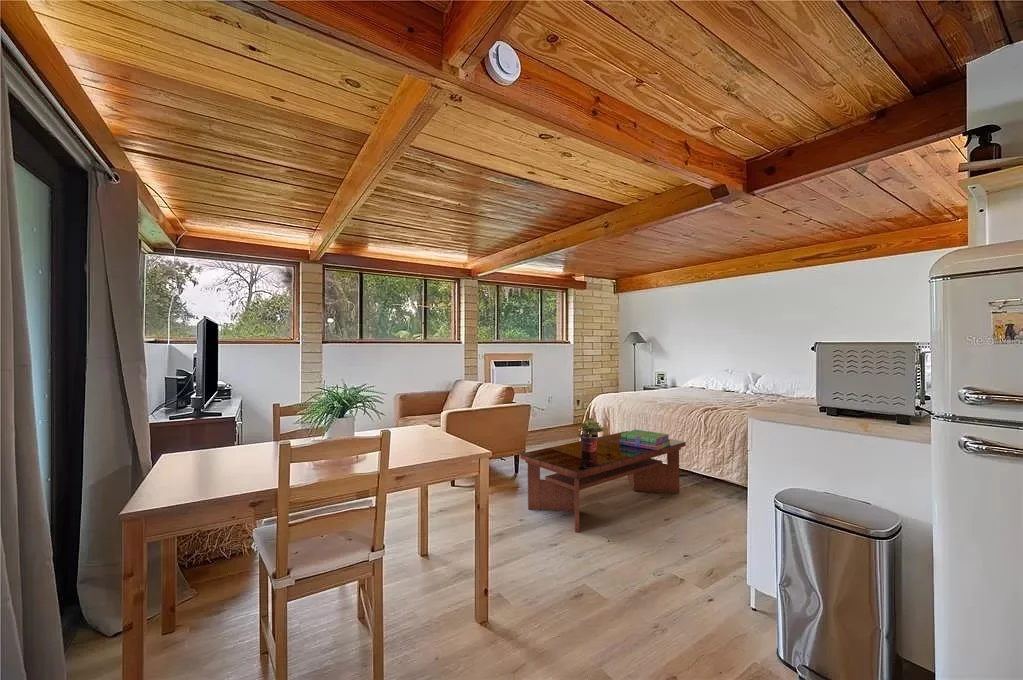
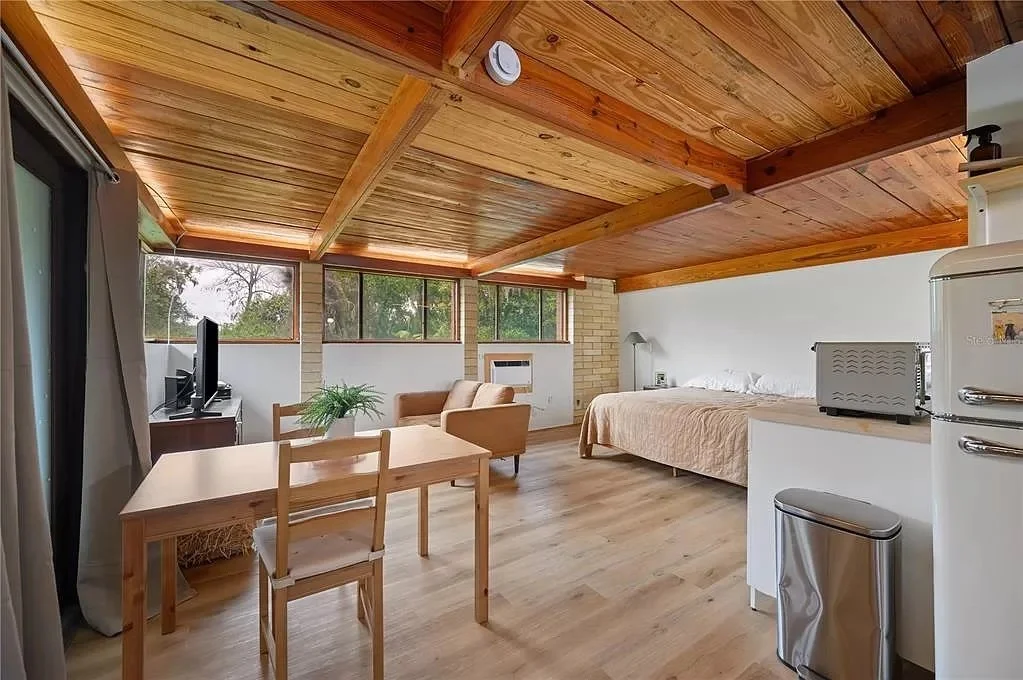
- stack of books [619,429,671,450]
- coffee table [519,430,687,533]
- potted plant [576,417,605,452]
